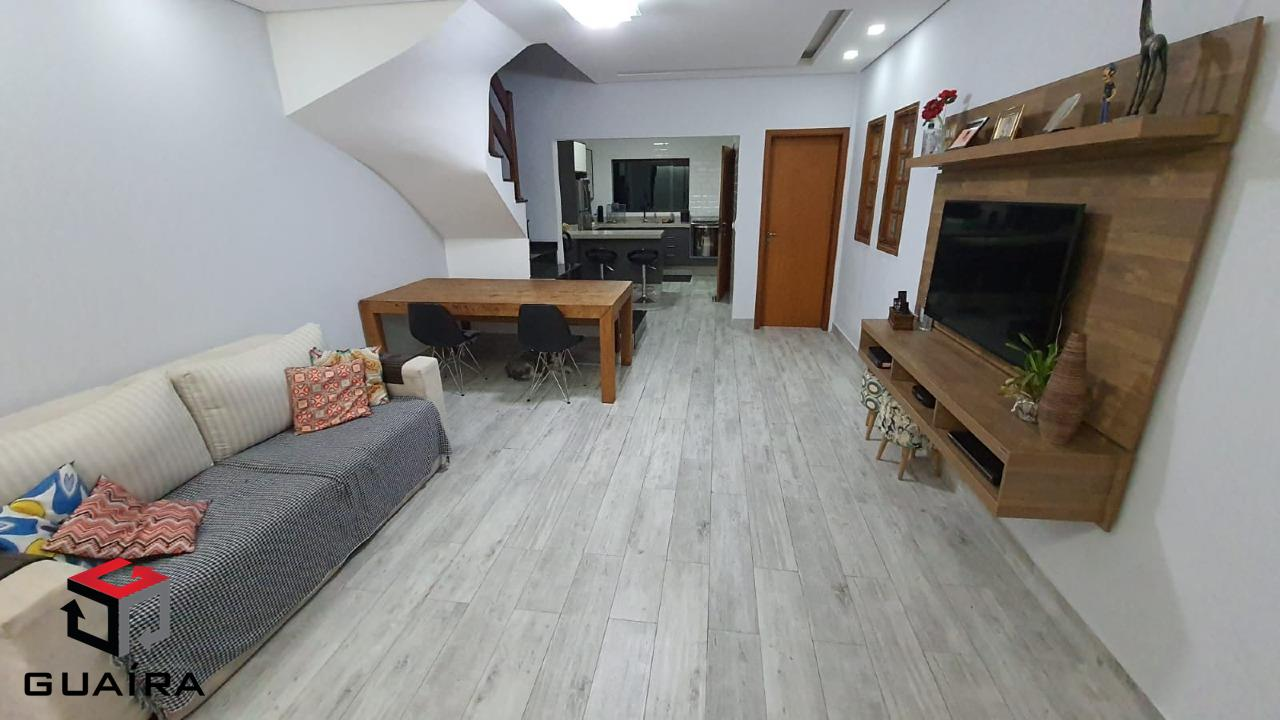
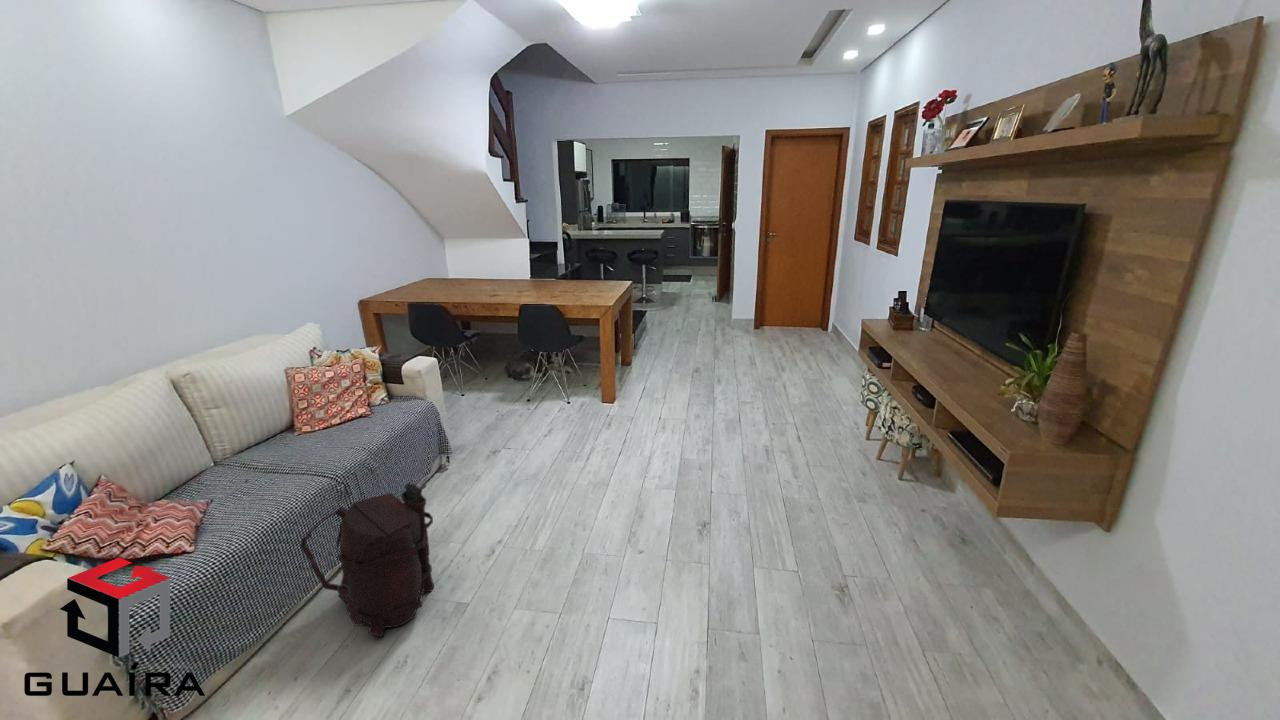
+ backpack [299,482,435,638]
